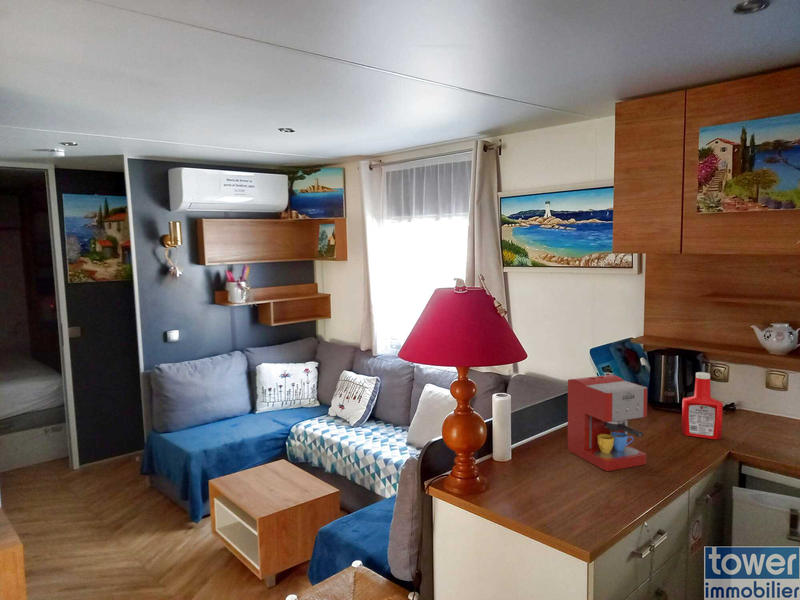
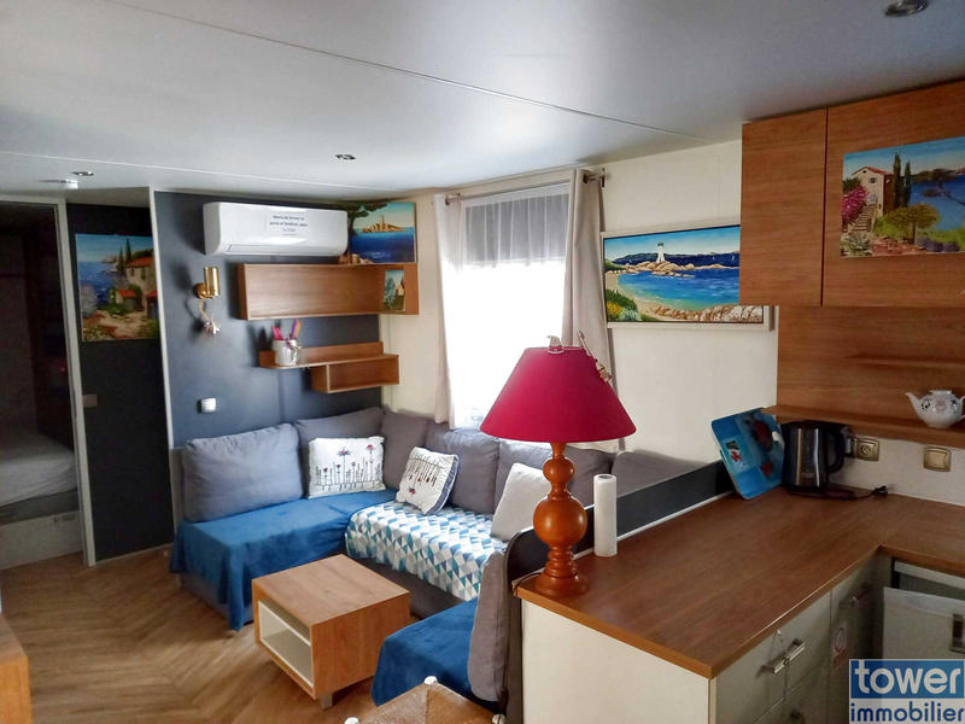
- coffee maker [567,374,648,472]
- soap bottle [681,371,724,441]
